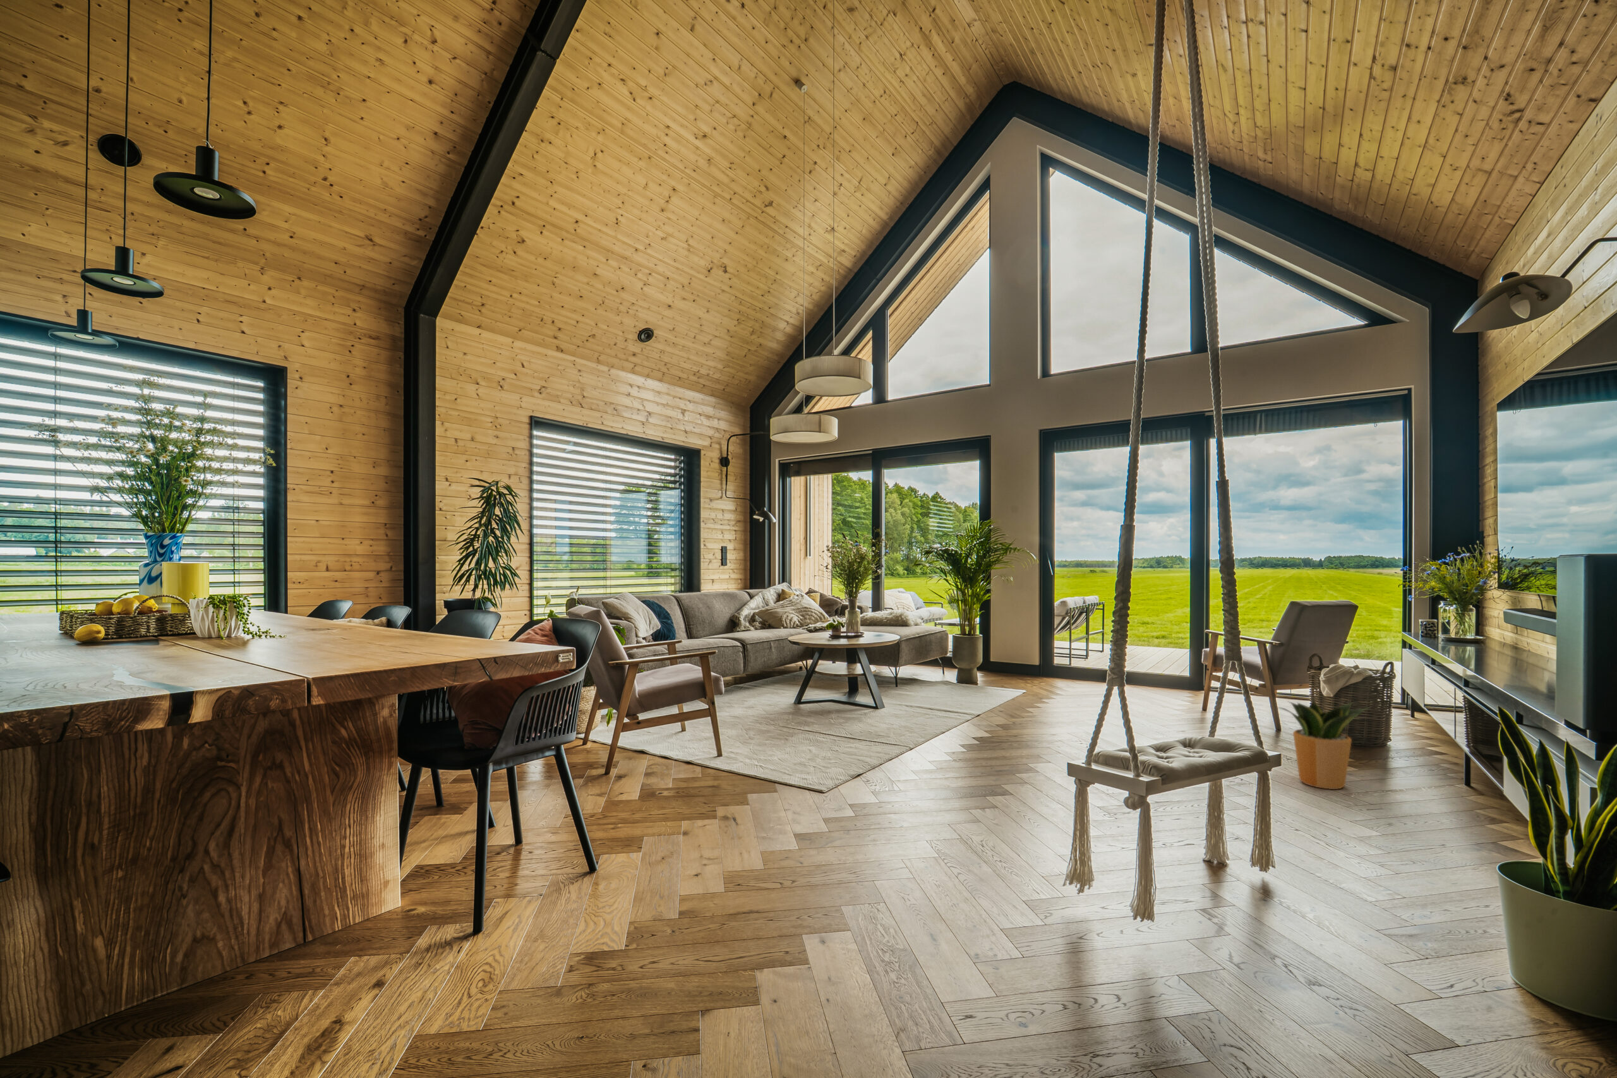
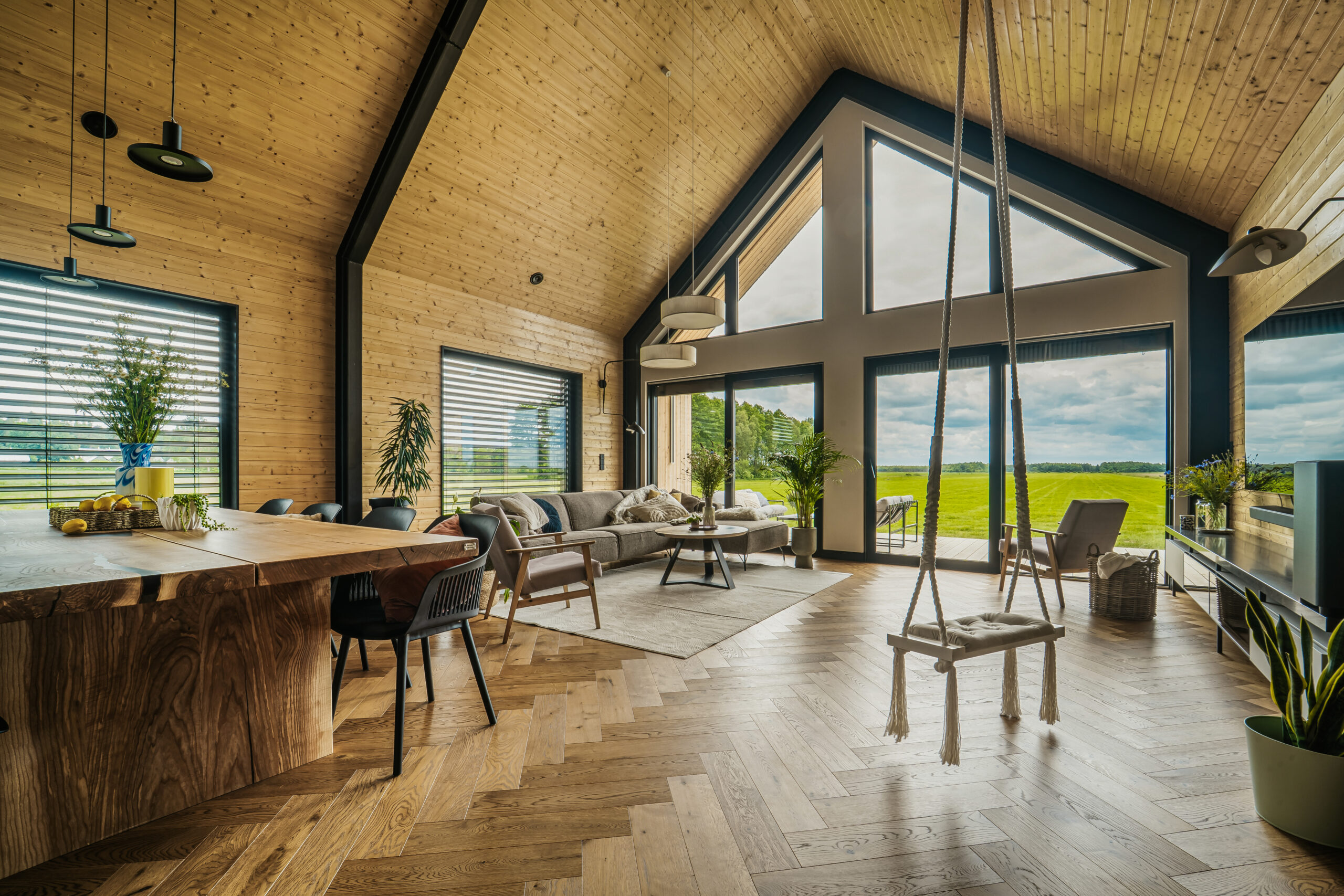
- potted plant [1277,698,1372,790]
